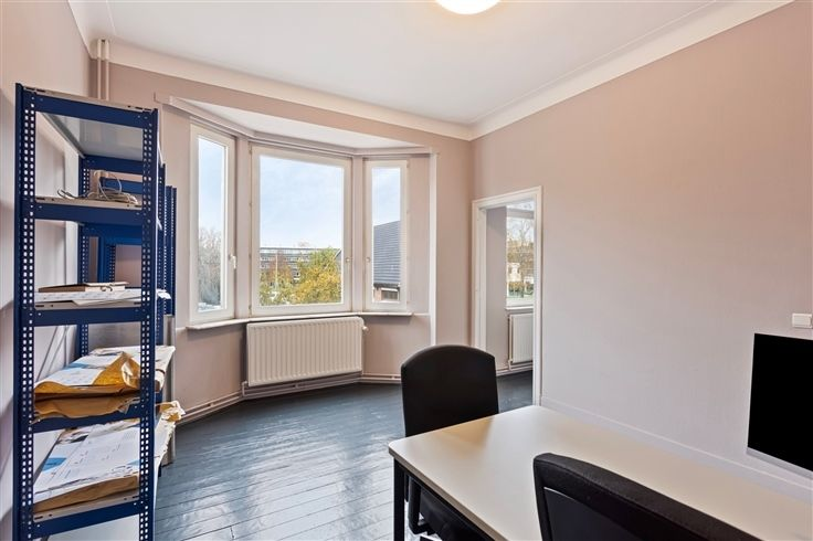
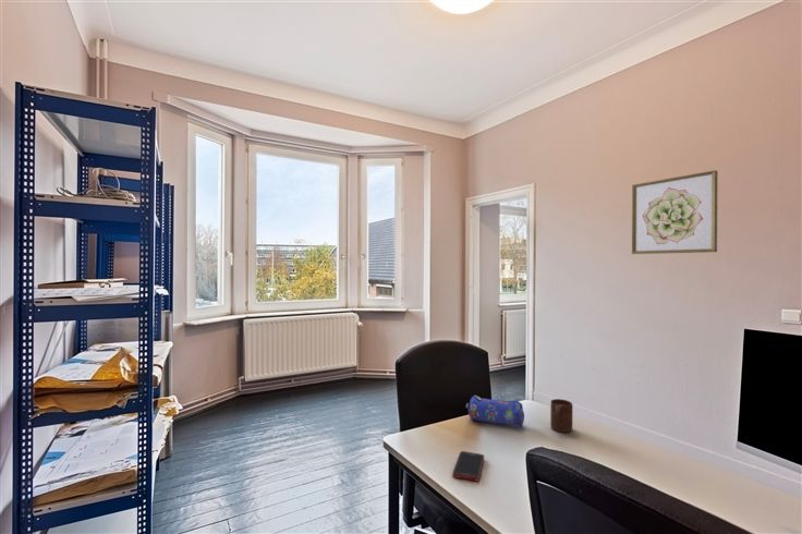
+ cup [549,398,573,434]
+ cell phone [451,450,485,482]
+ pencil case [465,395,525,427]
+ wall art [631,169,719,255]
